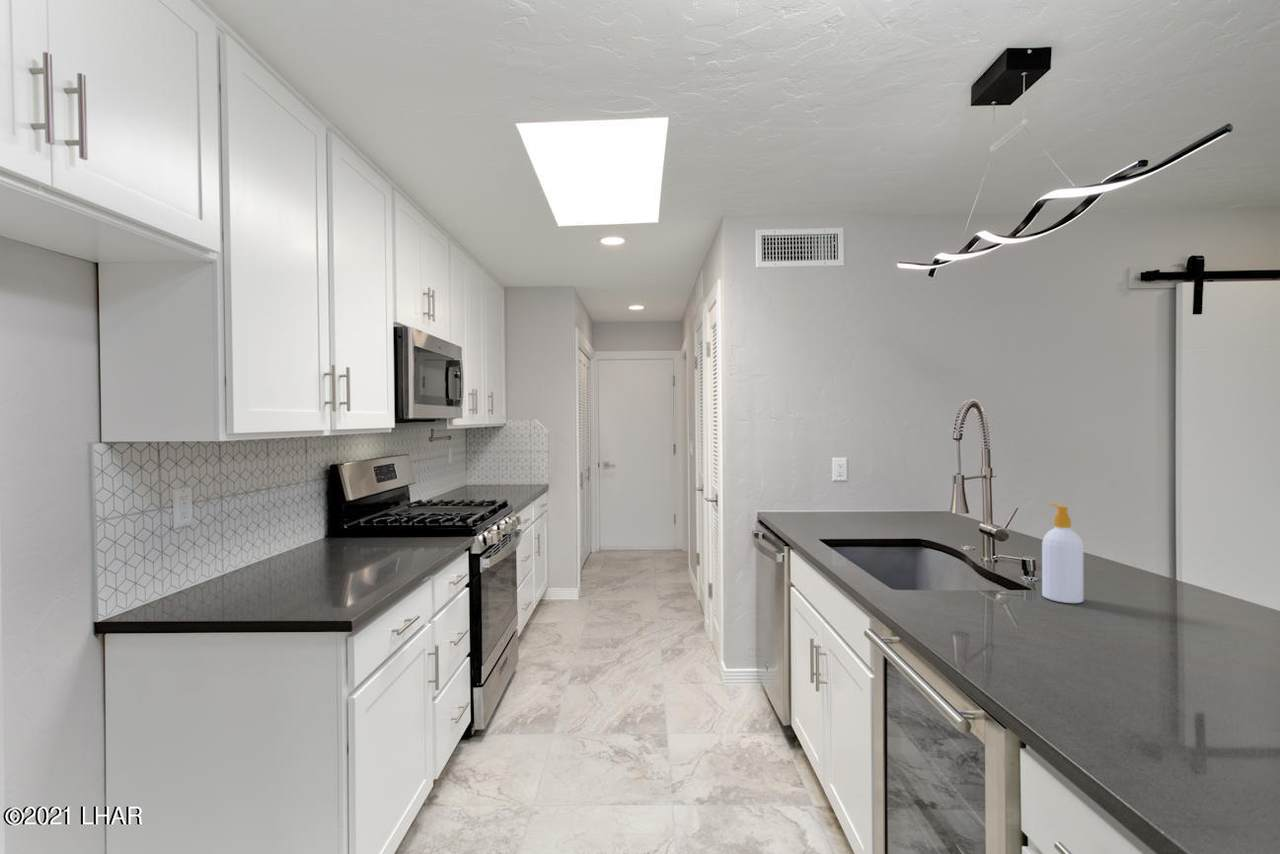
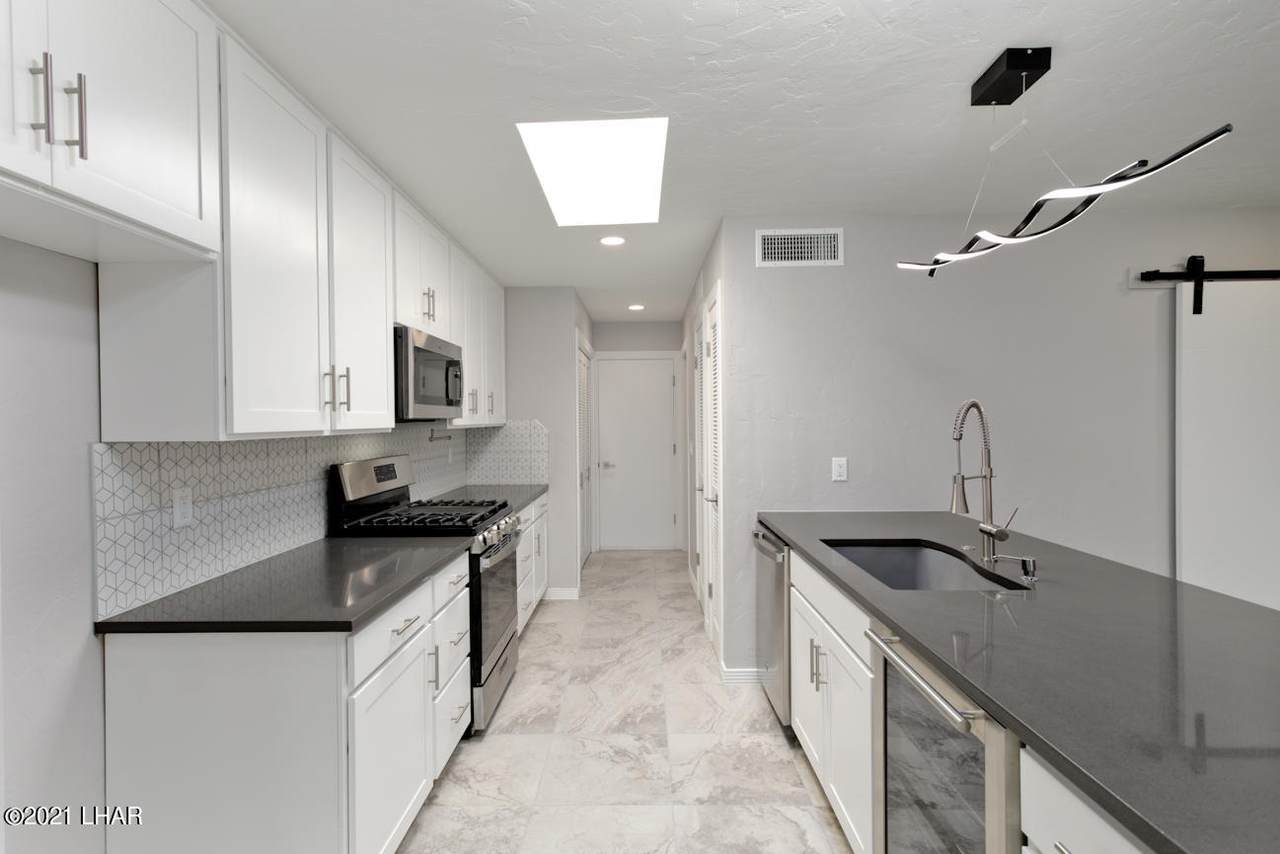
- soap bottle [1041,503,1084,604]
